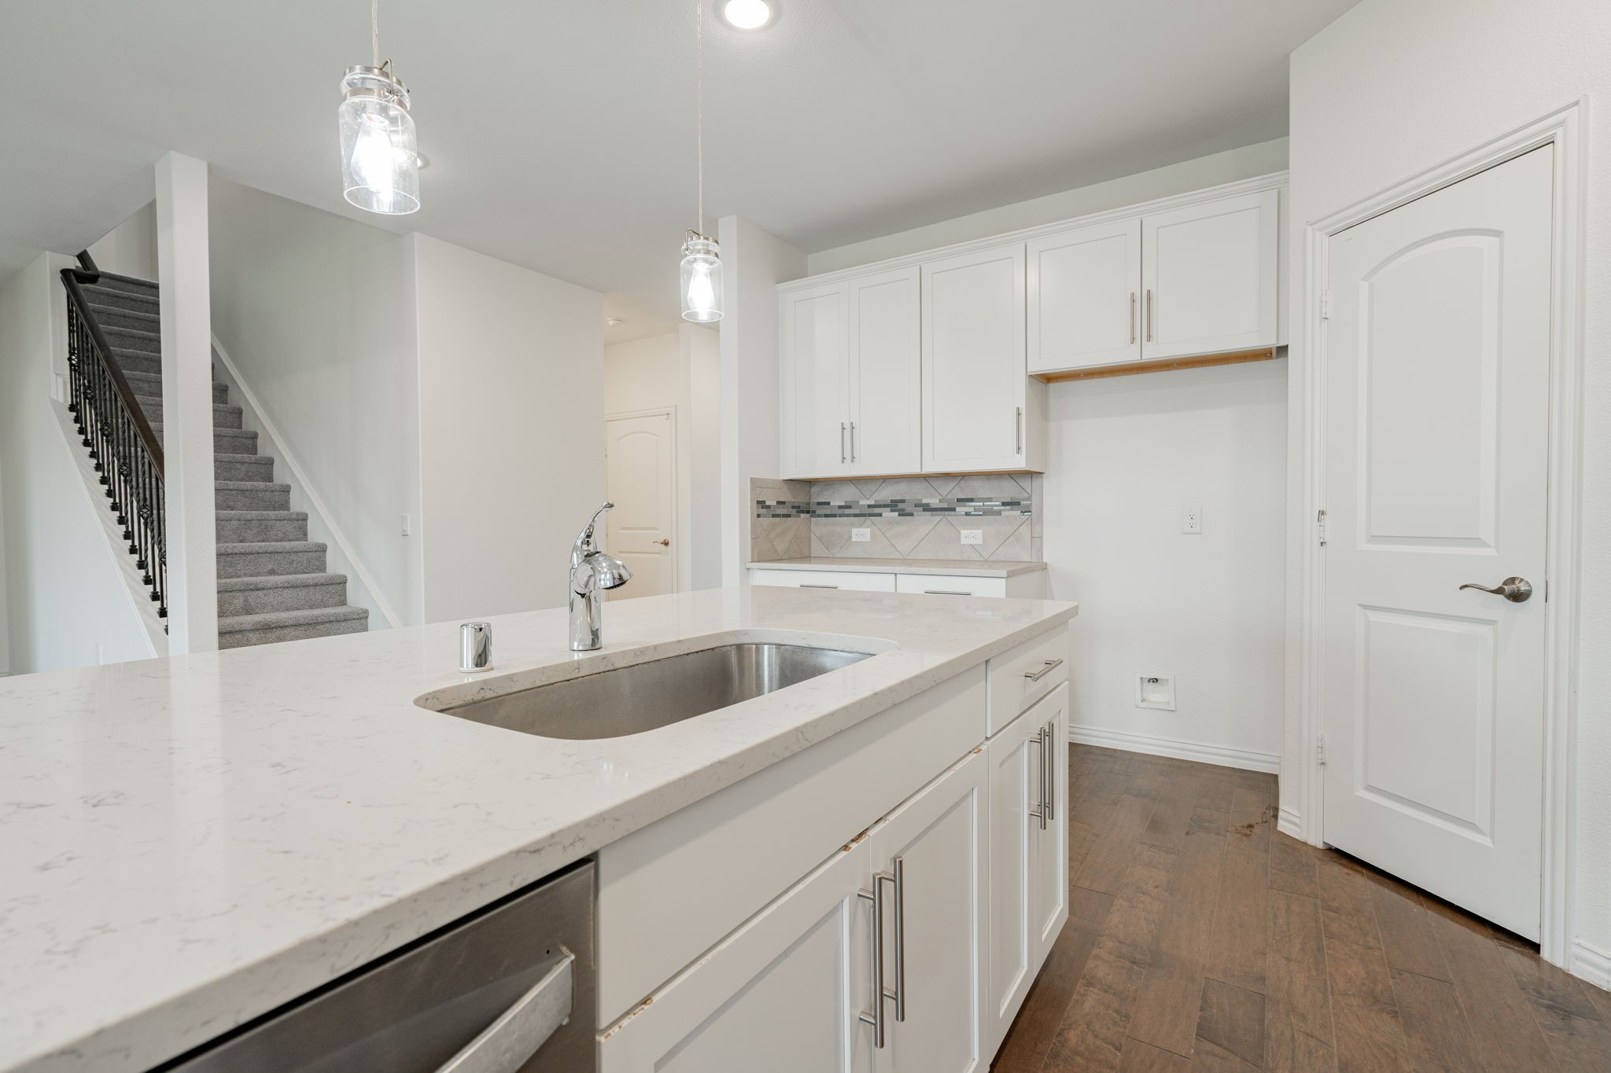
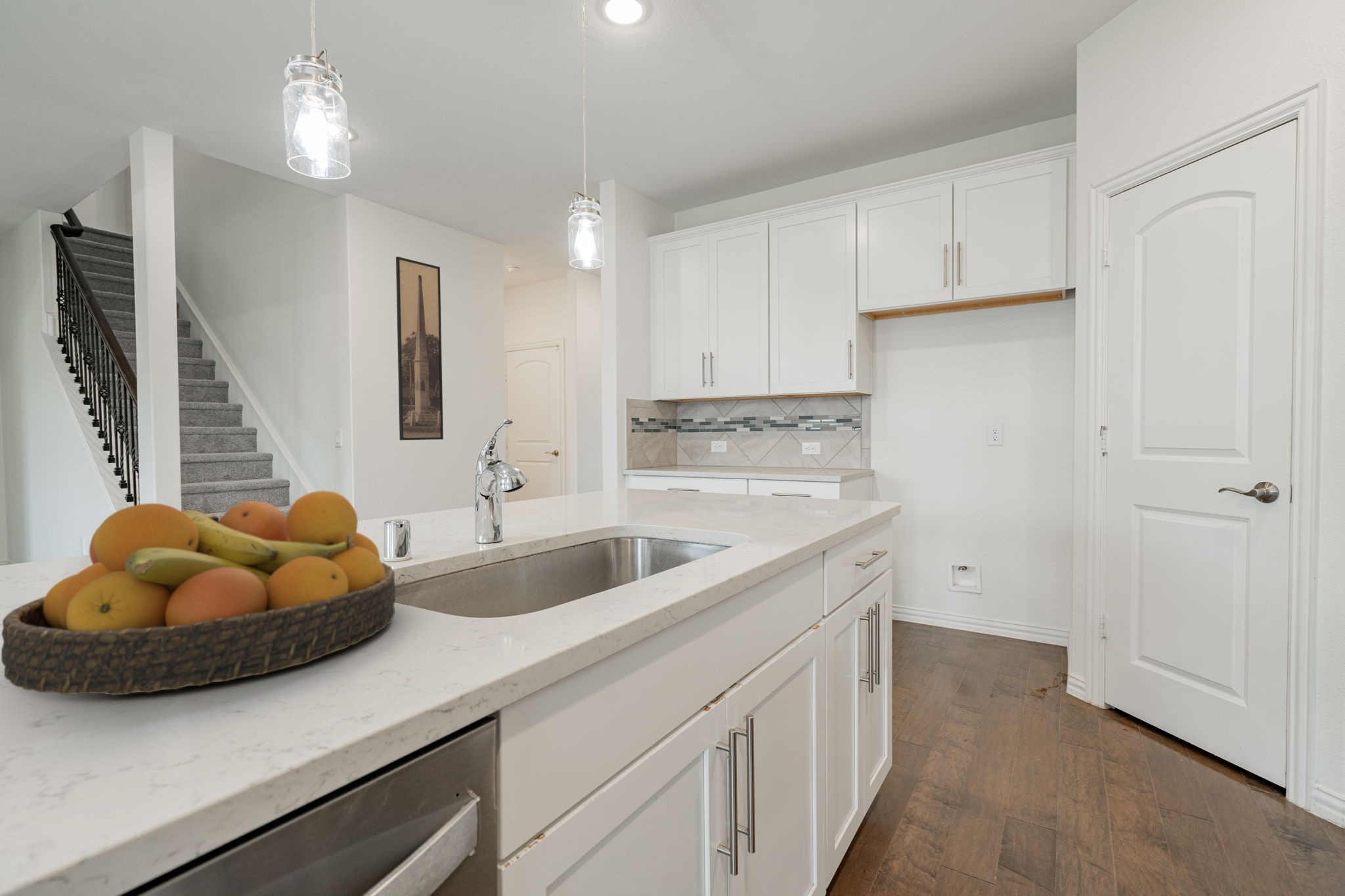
+ fruit bowl [1,490,397,696]
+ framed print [395,256,444,441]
